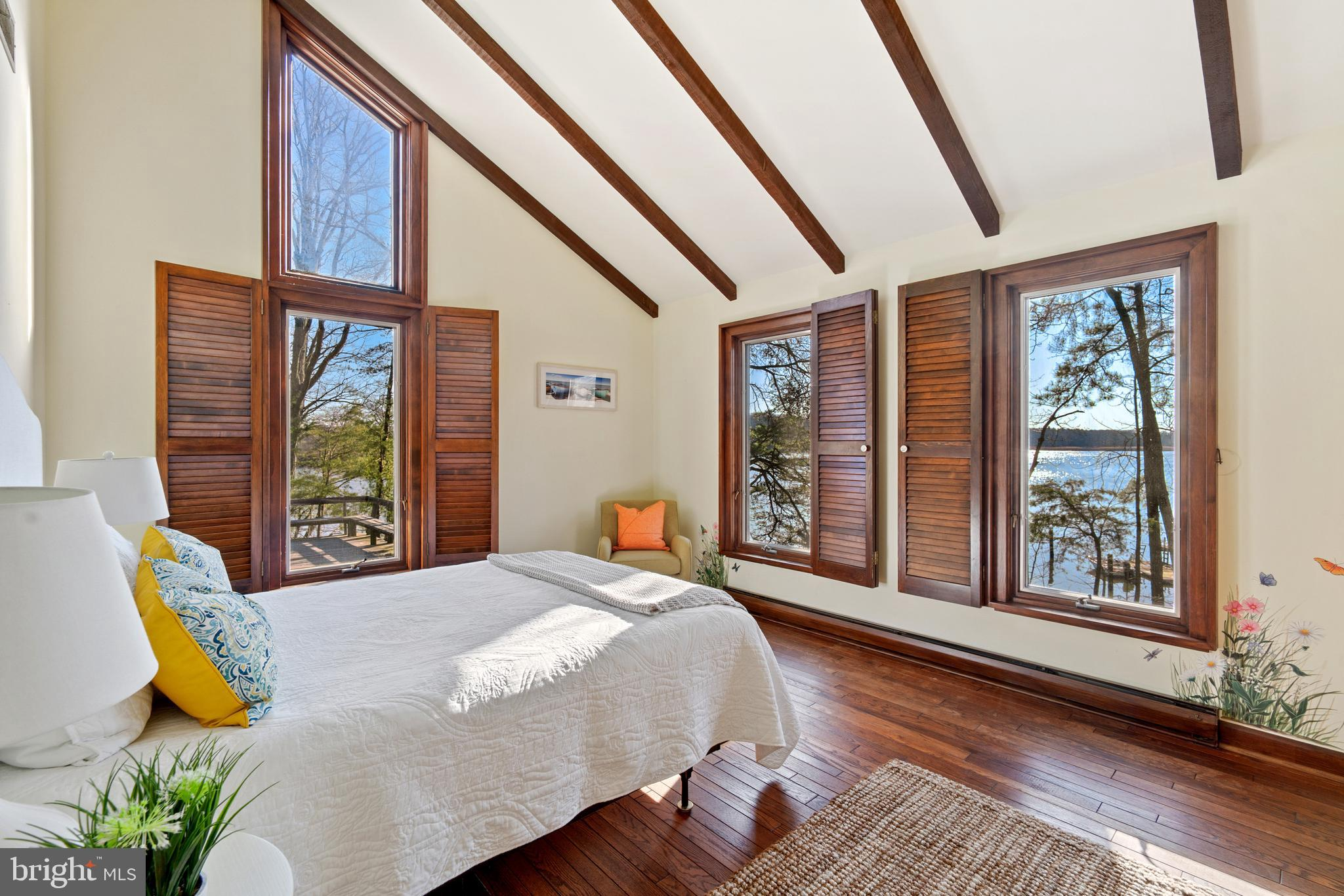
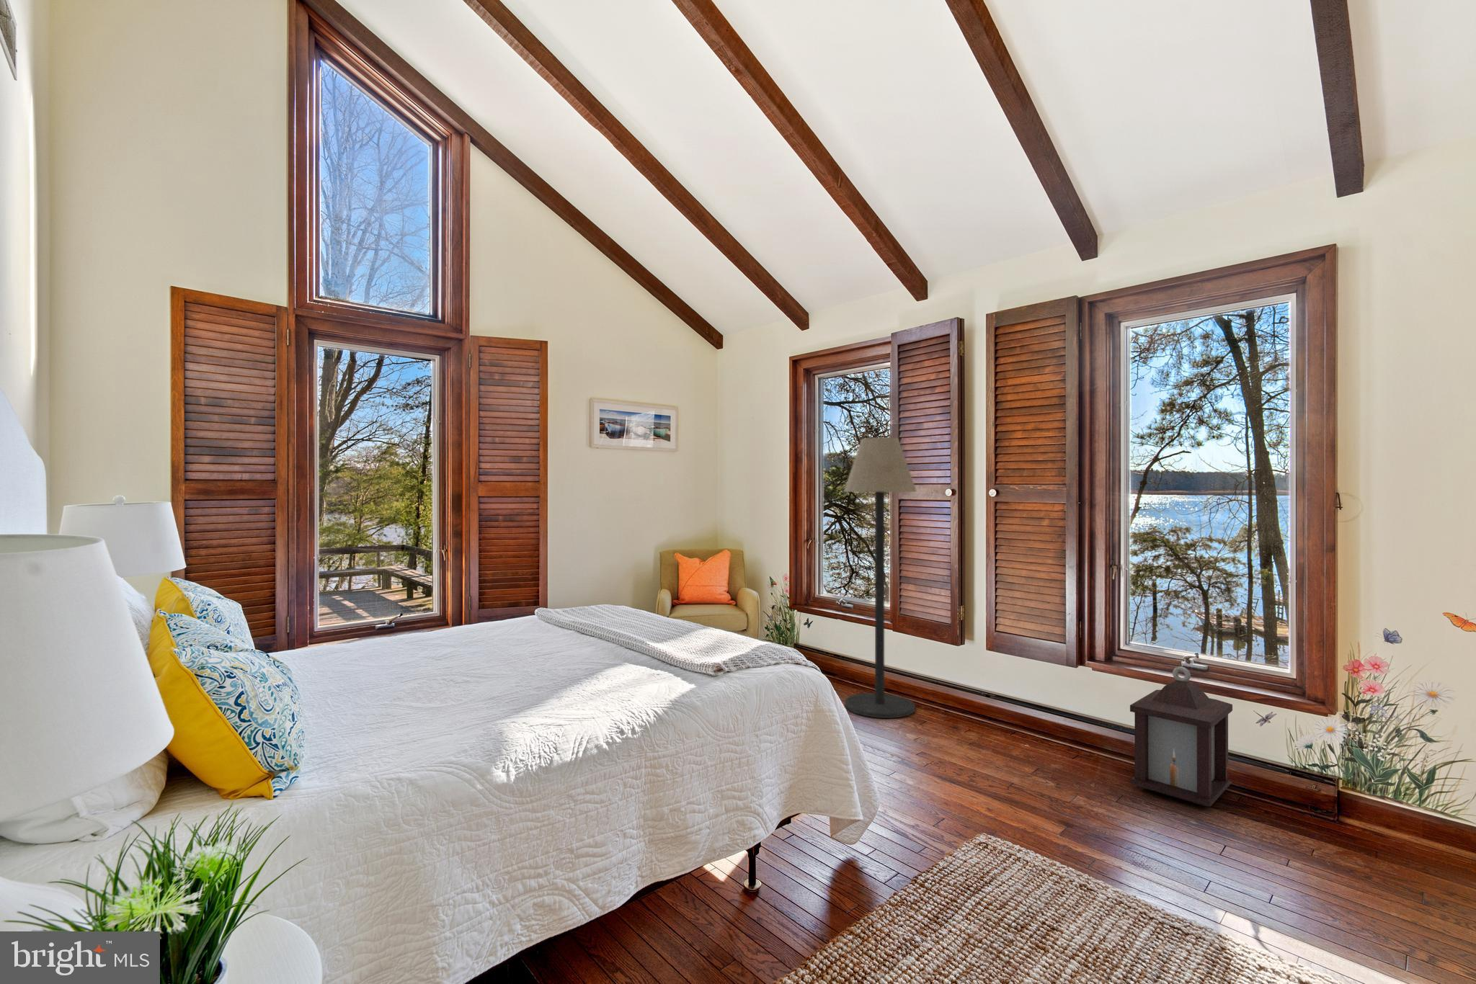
+ floor lamp [843,436,917,719]
+ lantern [1129,666,1233,807]
